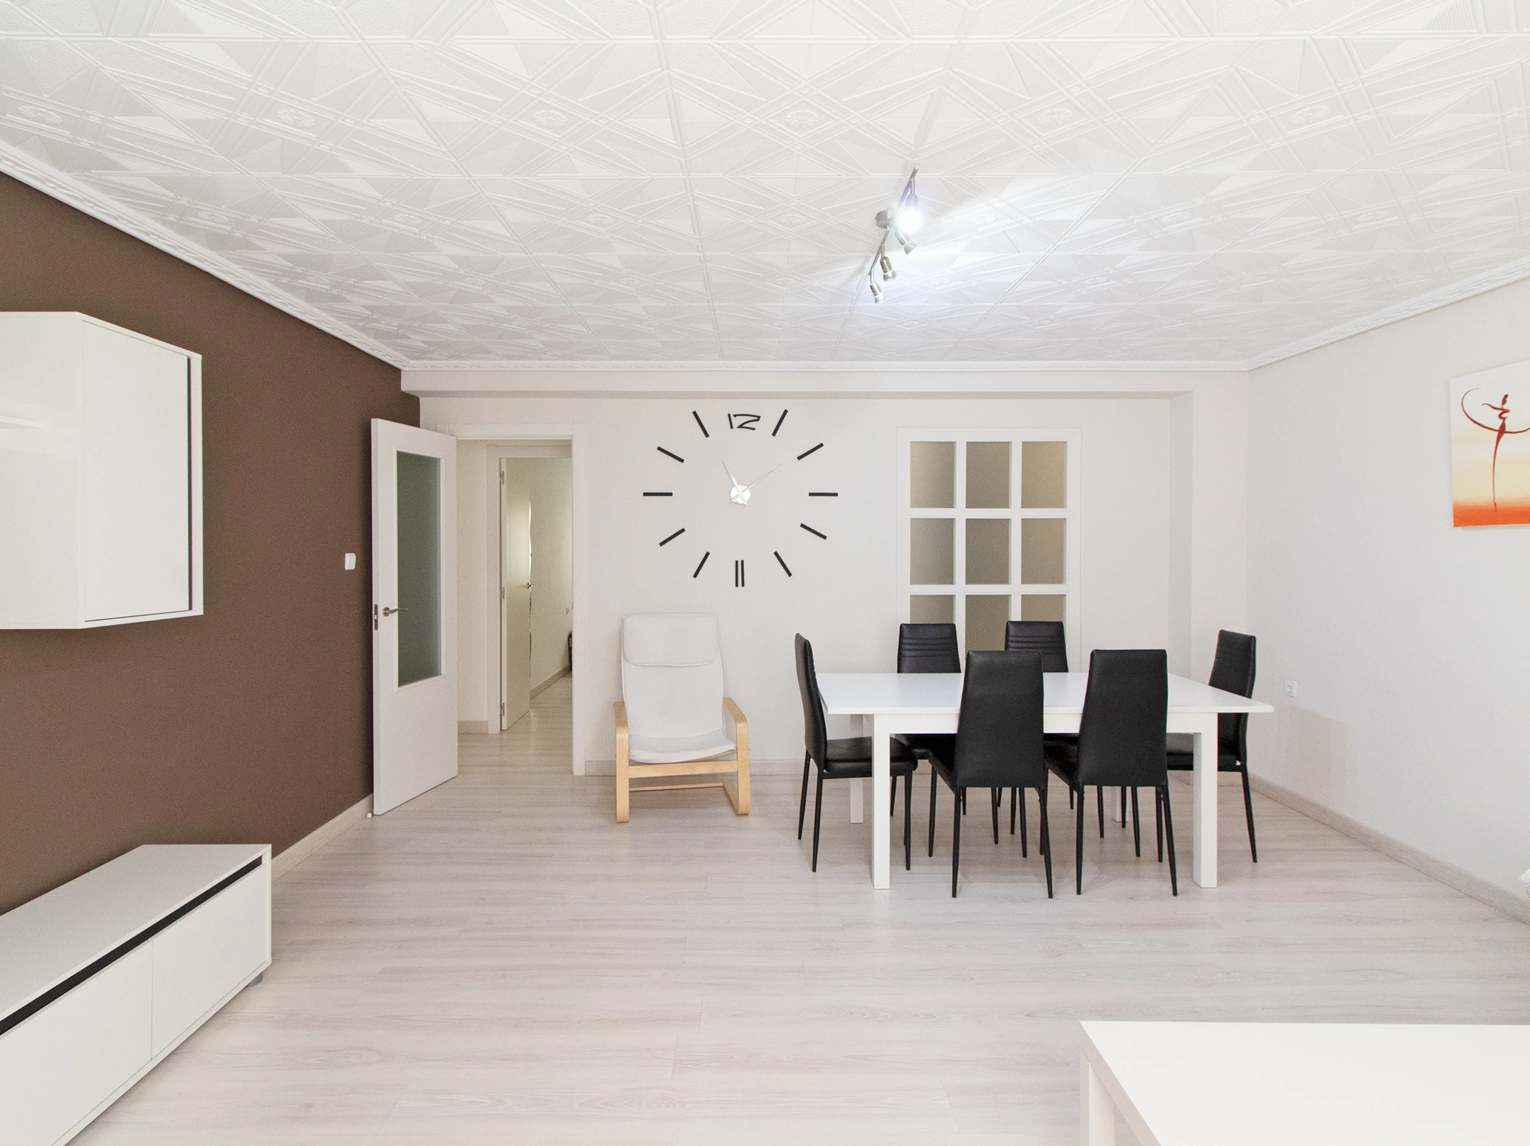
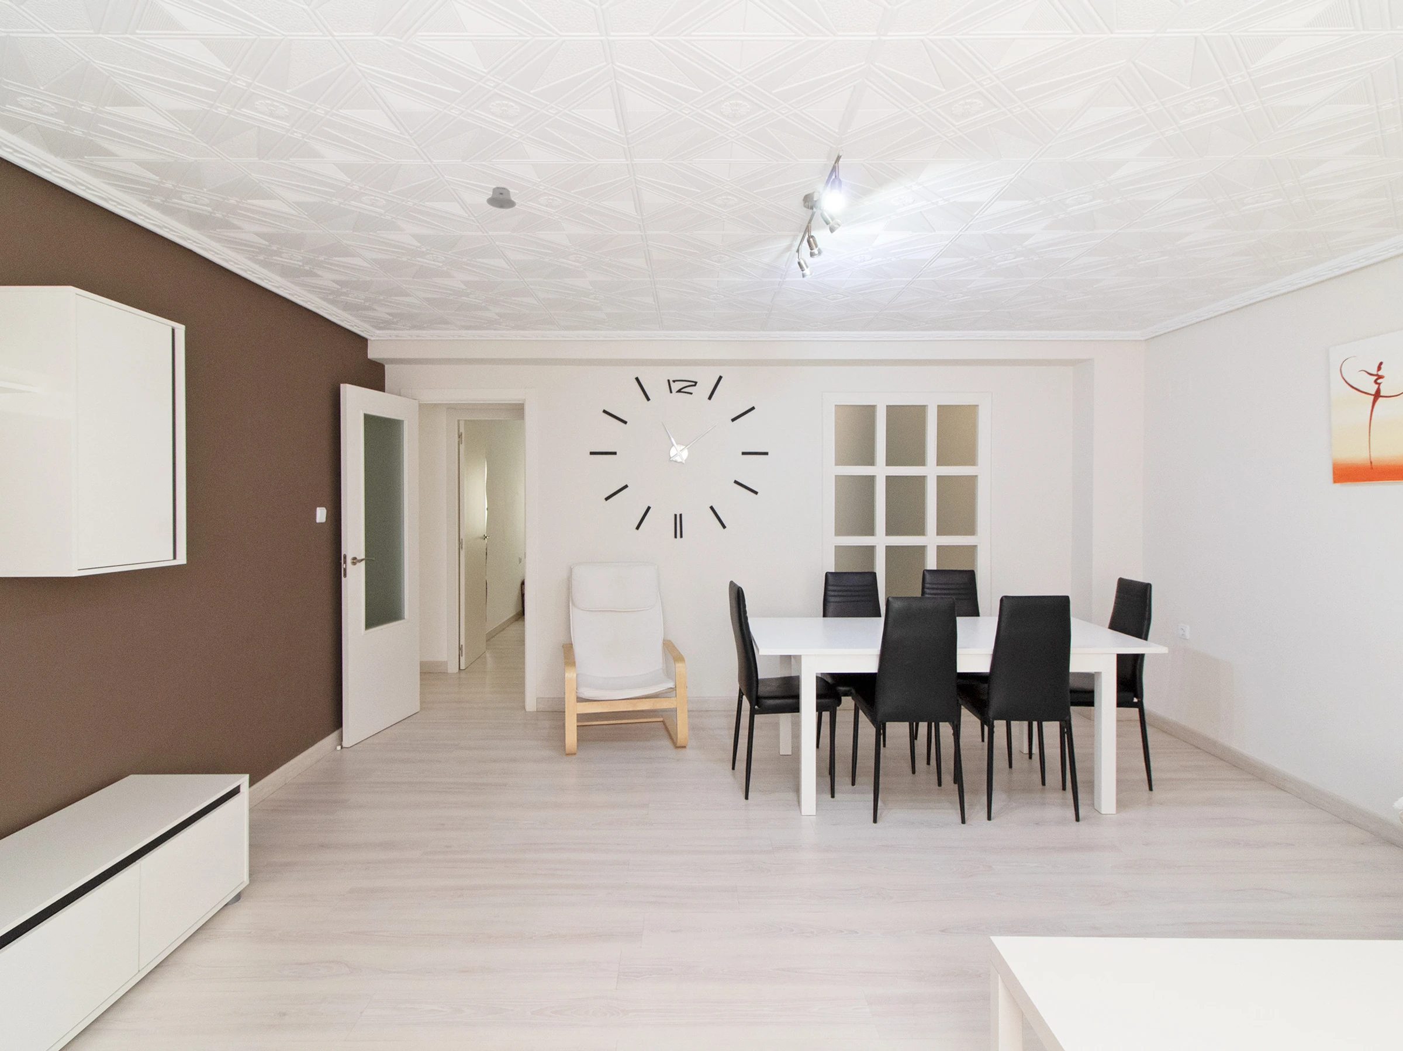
+ recessed light [486,187,517,210]
